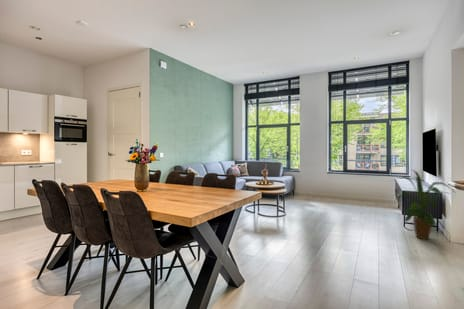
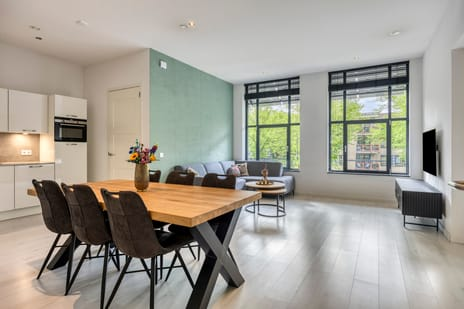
- house plant [392,168,456,240]
